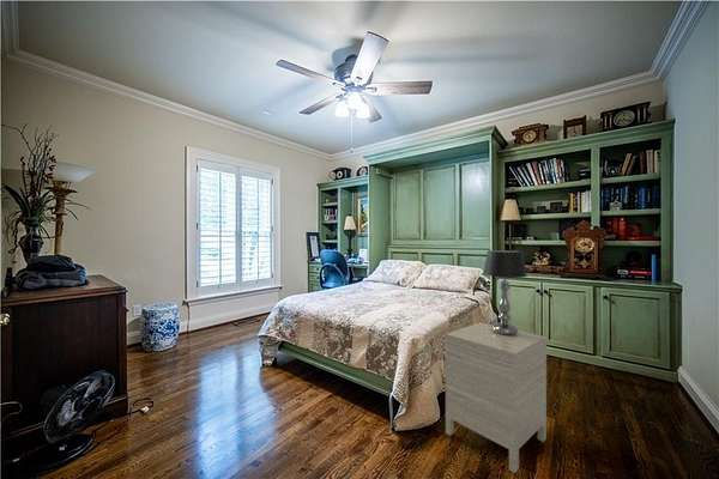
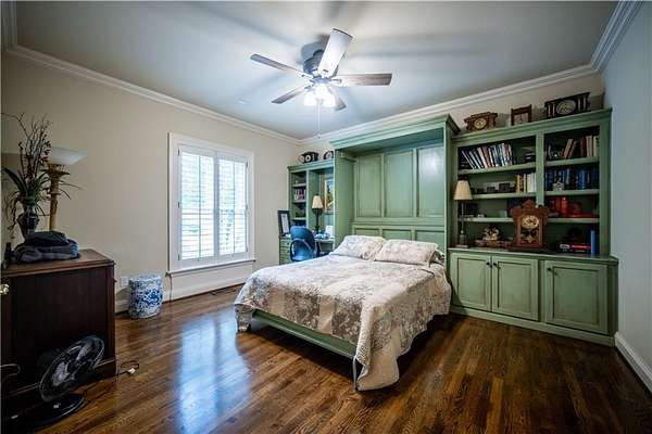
- table lamp [482,249,528,335]
- nightstand [445,321,548,474]
